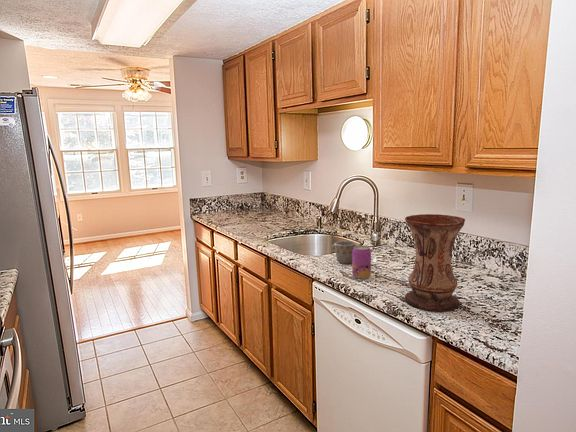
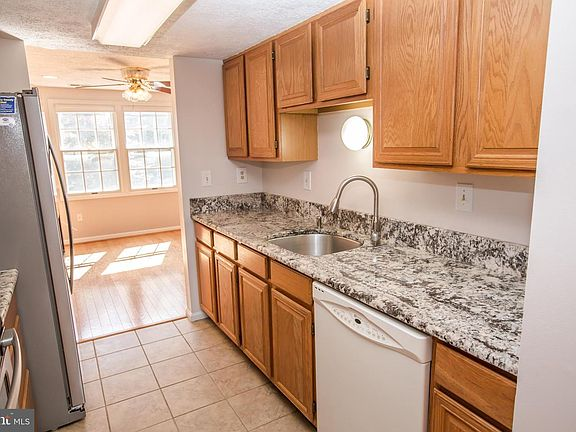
- mug [331,240,357,265]
- beverage can [351,245,372,280]
- vase [404,213,466,312]
